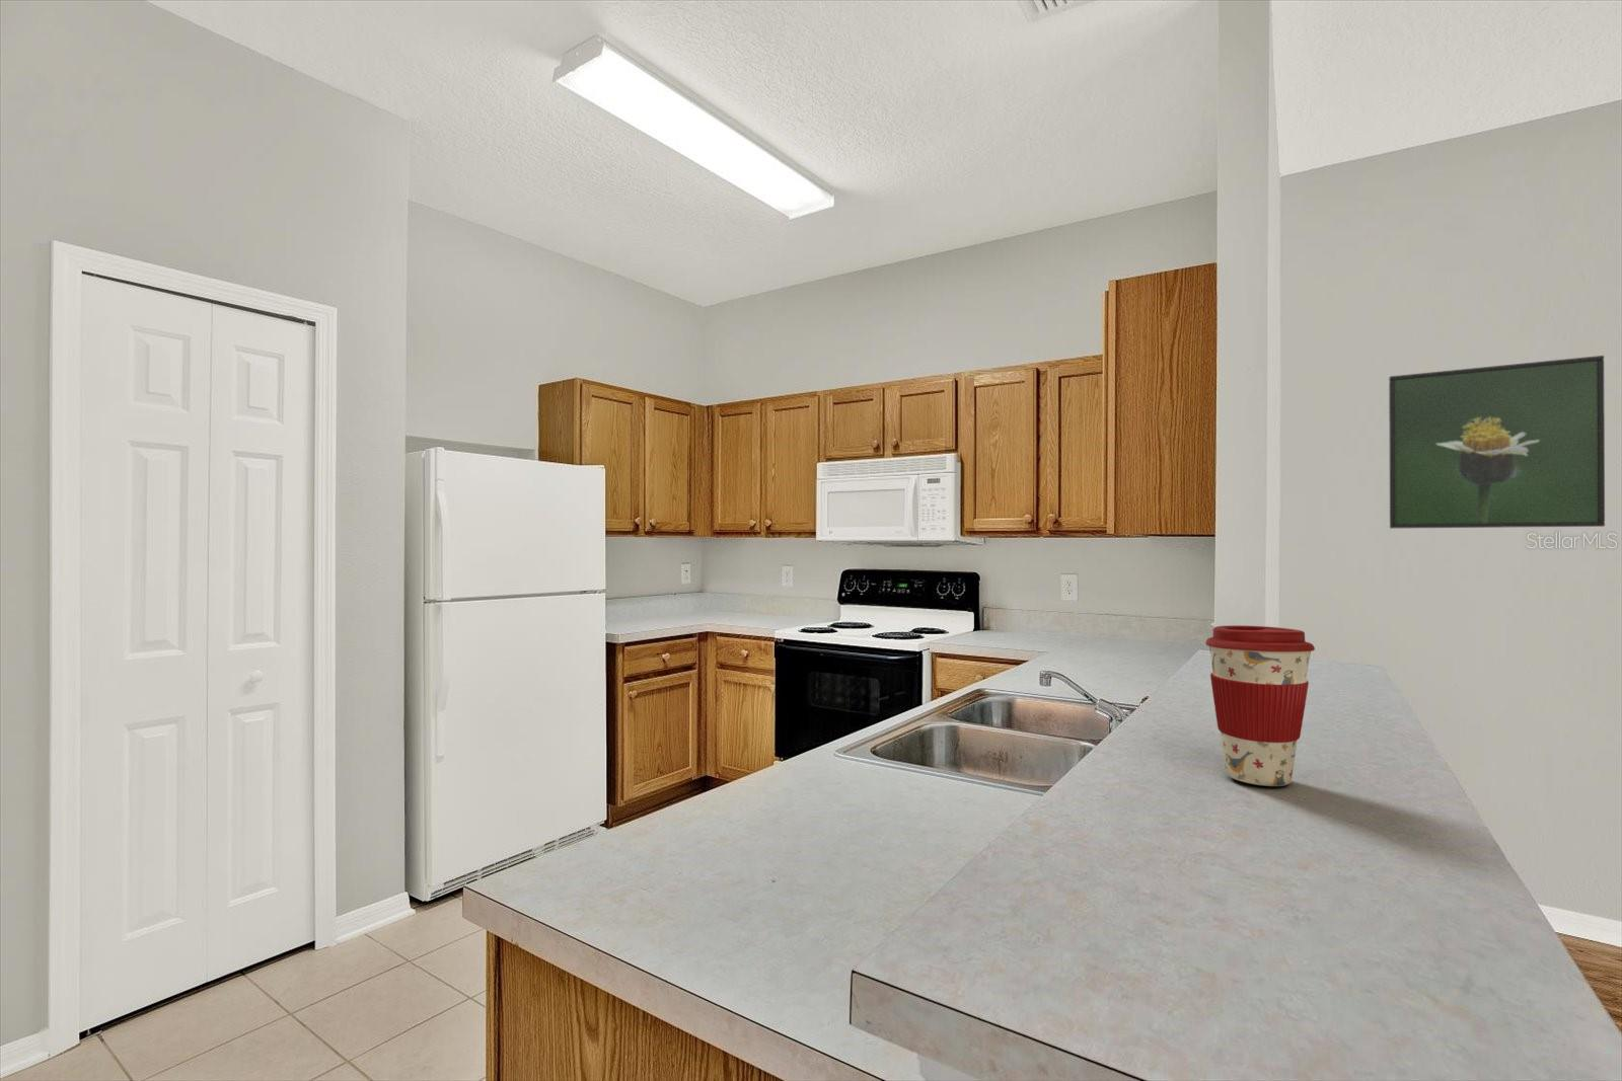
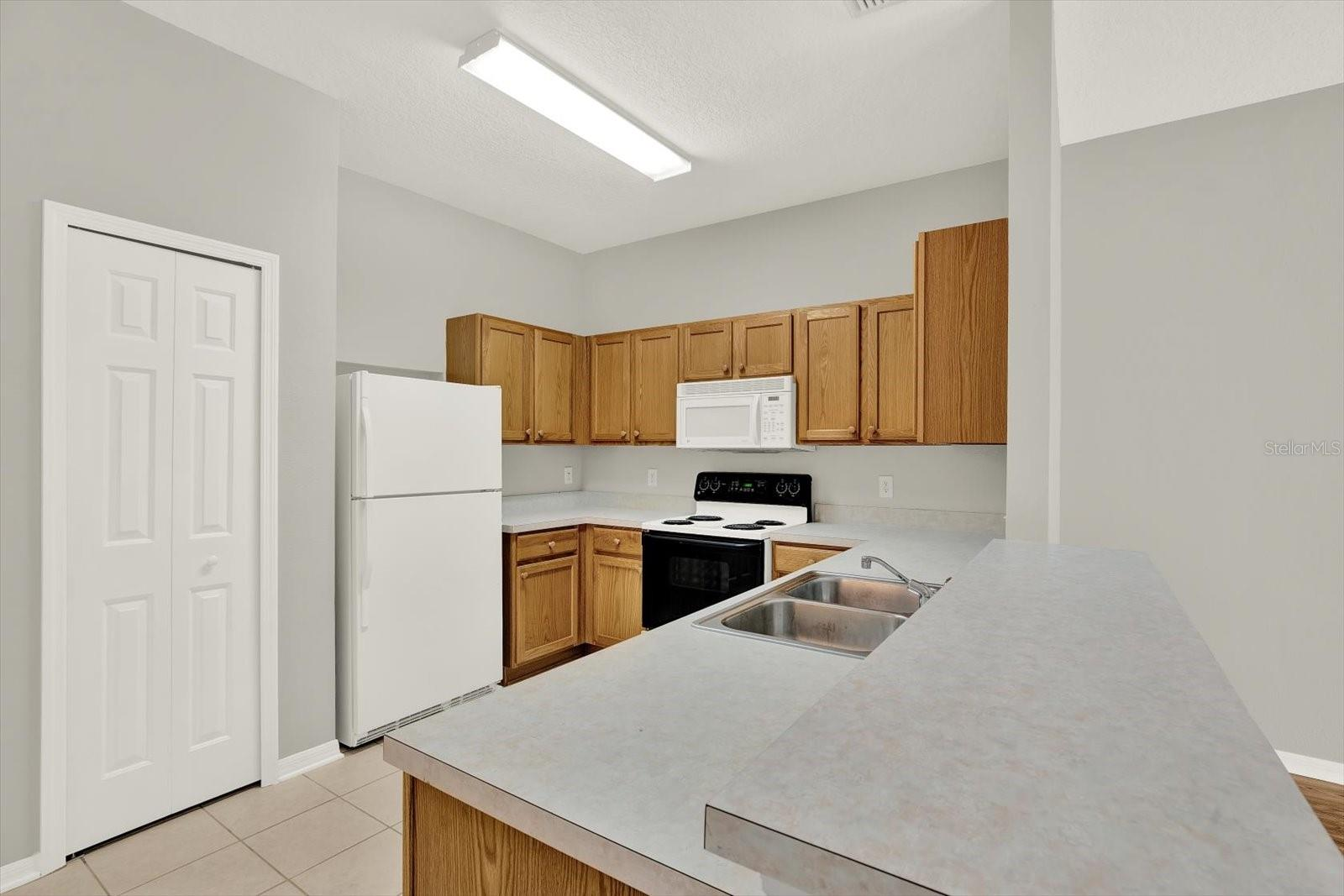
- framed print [1388,355,1606,530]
- coffee cup [1204,624,1315,787]
